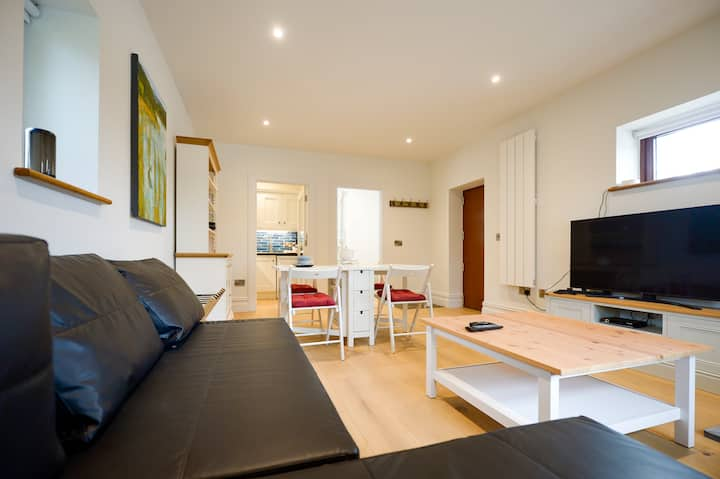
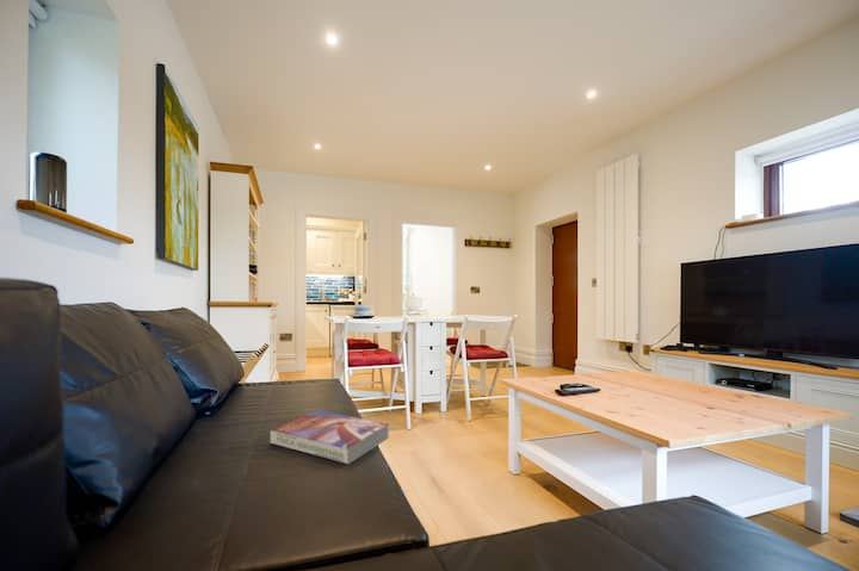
+ textbook [270,409,390,465]
